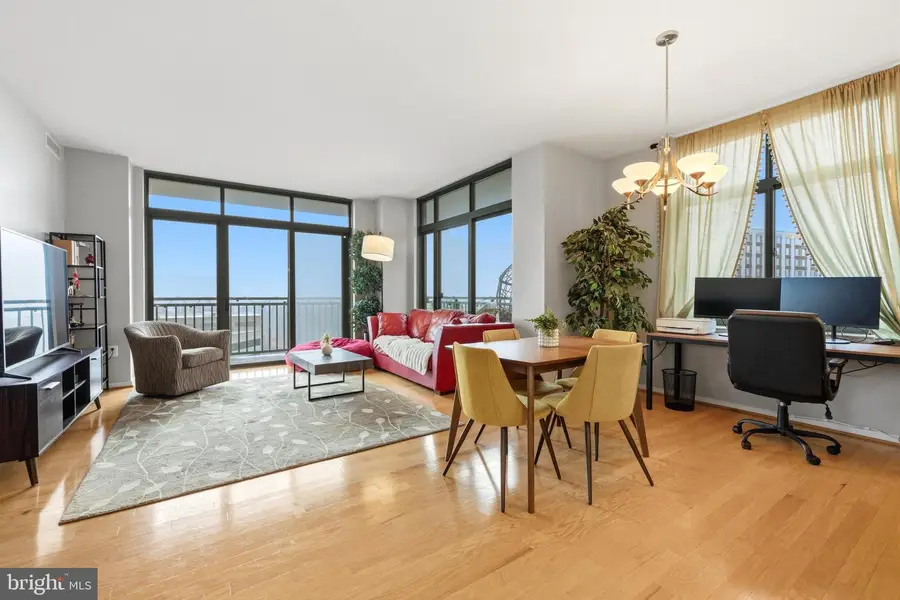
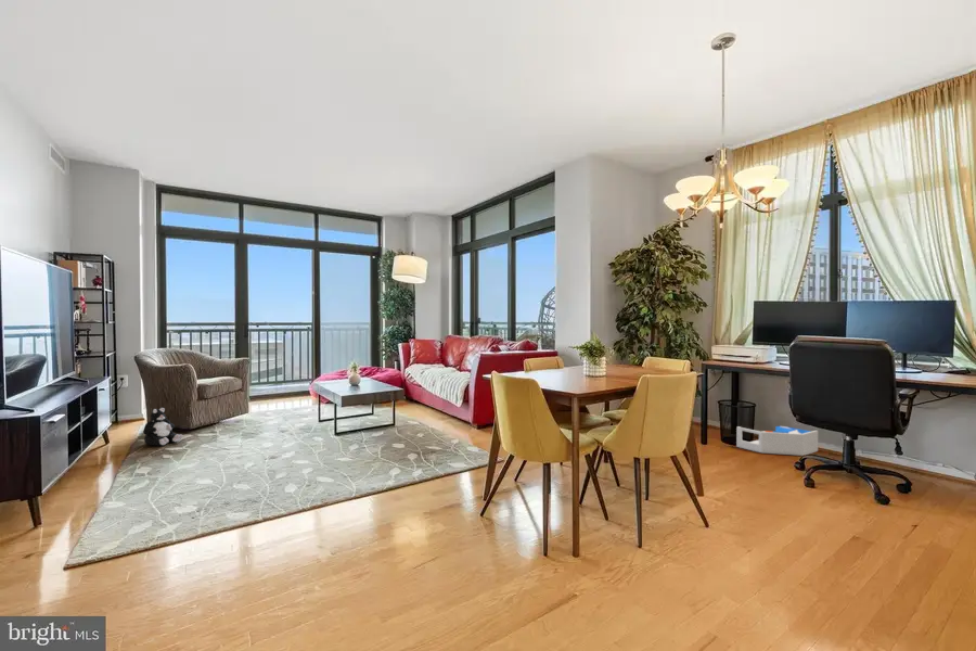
+ storage bin [735,425,819,457]
+ plush toy [142,407,183,447]
